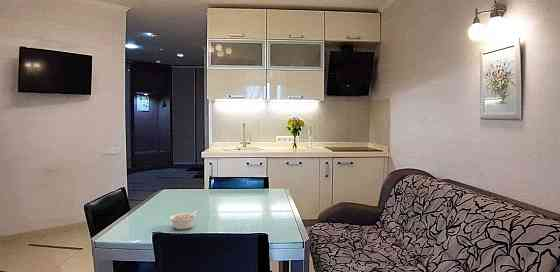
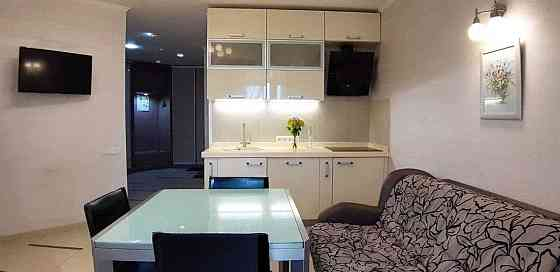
- legume [169,210,198,230]
